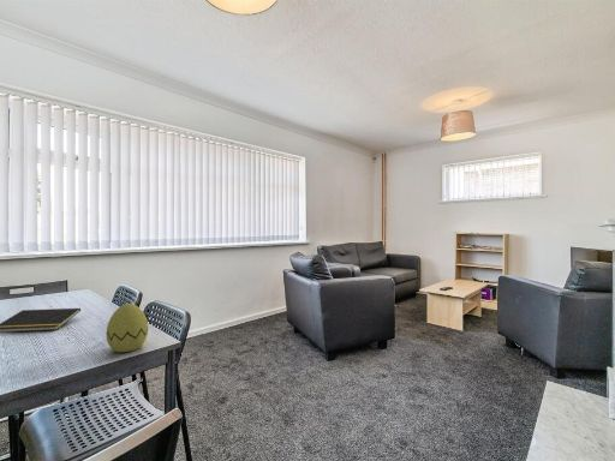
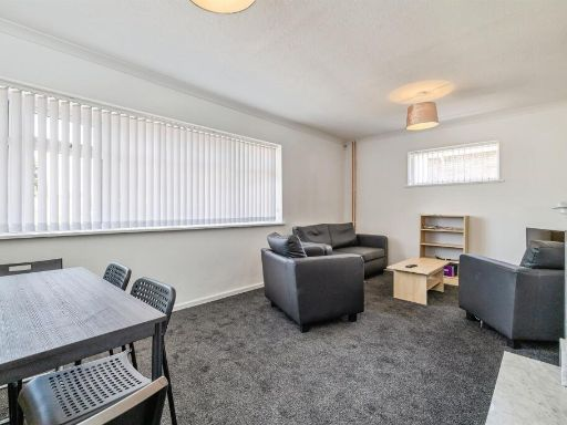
- notepad [0,307,82,334]
- decorative egg [105,303,149,353]
